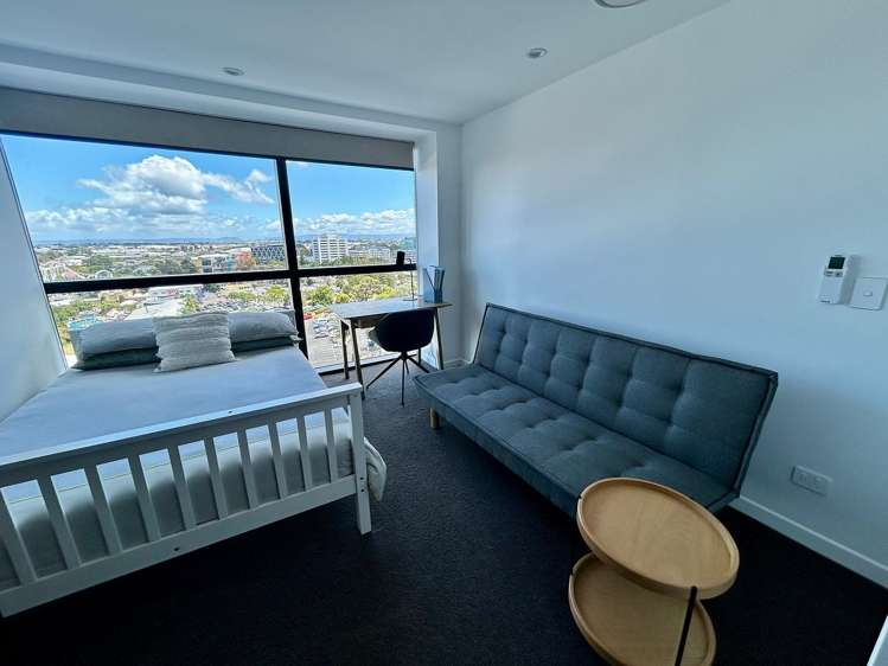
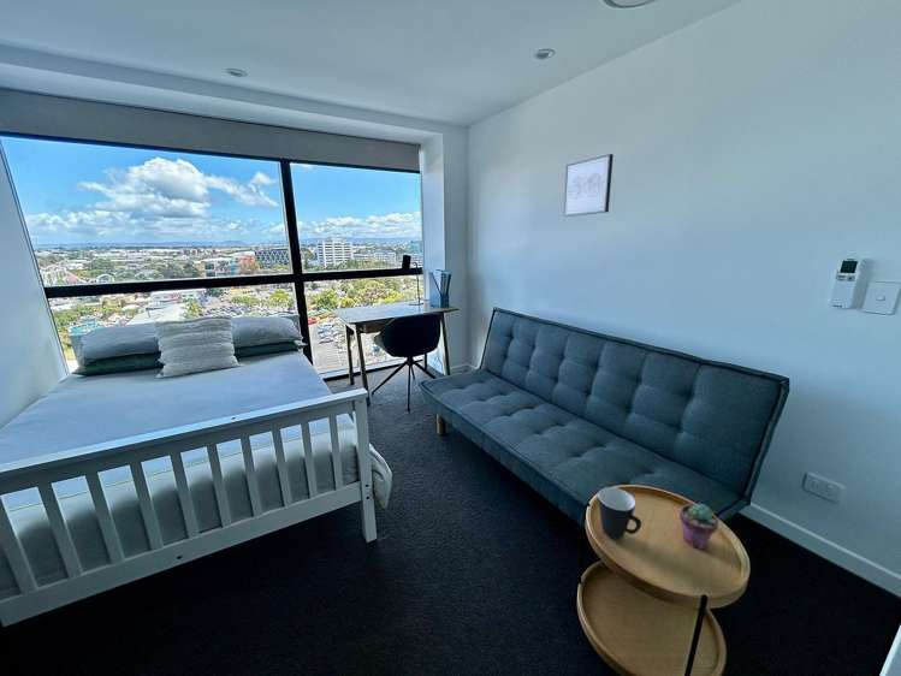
+ mug [597,486,642,540]
+ wall art [563,153,615,218]
+ potted succulent [678,503,719,551]
